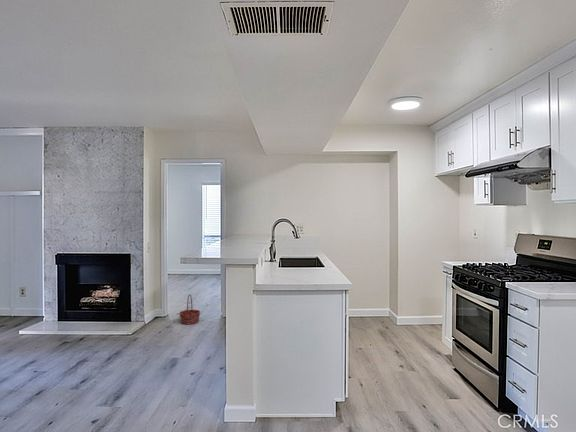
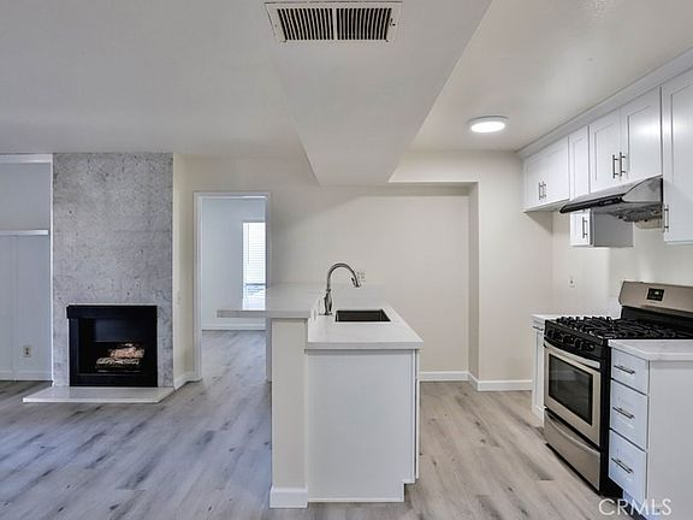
- basket [178,293,201,325]
